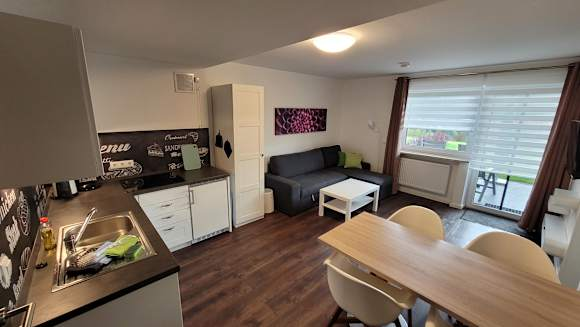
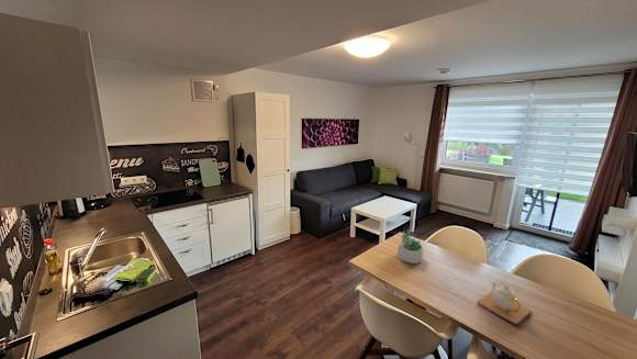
+ succulent plant [396,228,424,265]
+ teapot [477,281,533,325]
